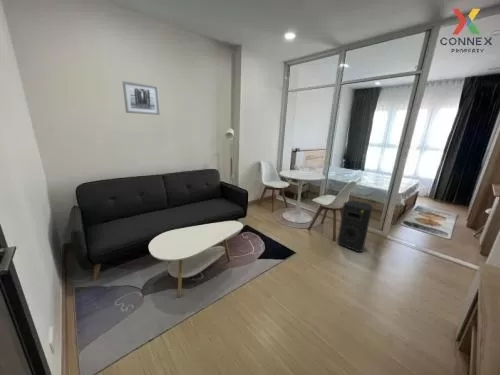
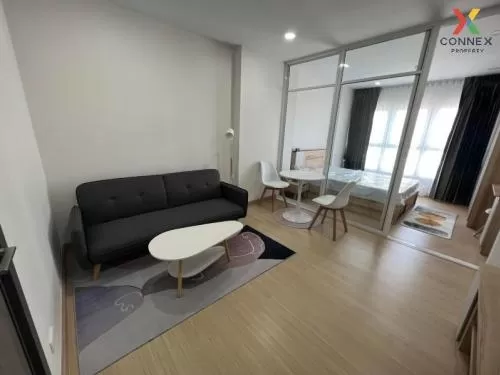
- wall art [121,80,161,116]
- speaker [336,199,373,253]
